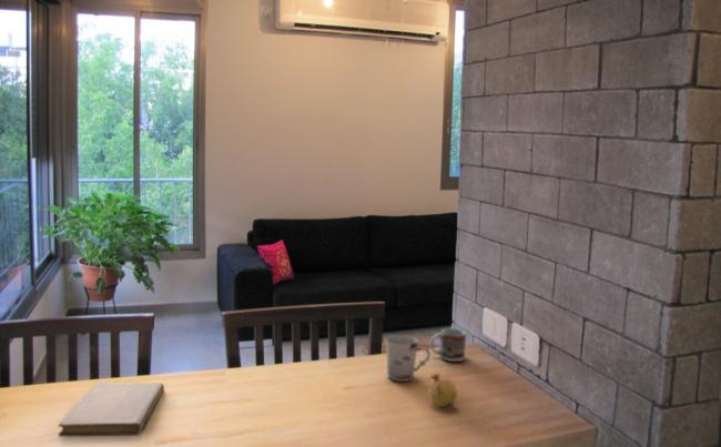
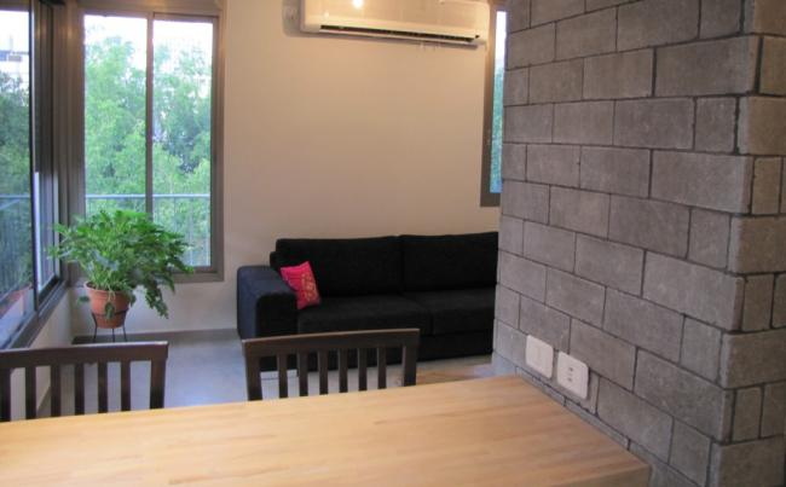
- cup [429,327,467,363]
- fruit [428,372,458,412]
- cup [385,334,431,383]
- notebook [58,382,165,438]
